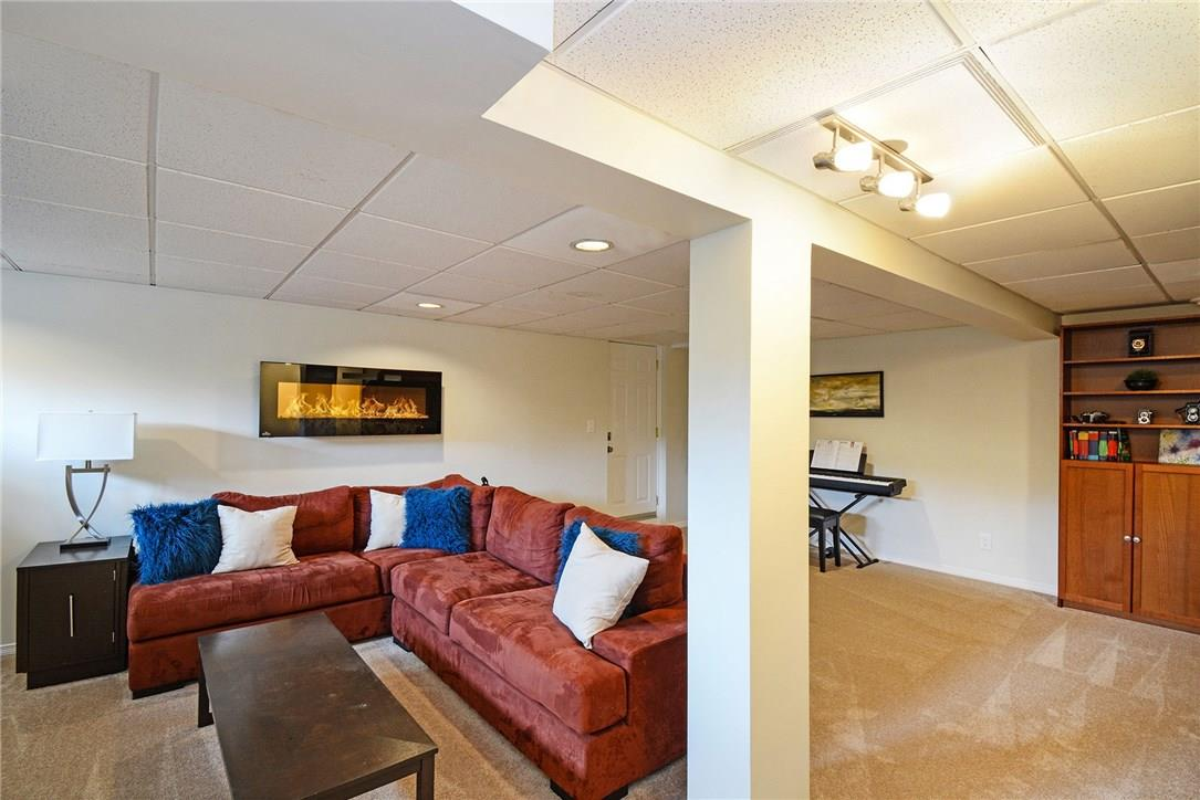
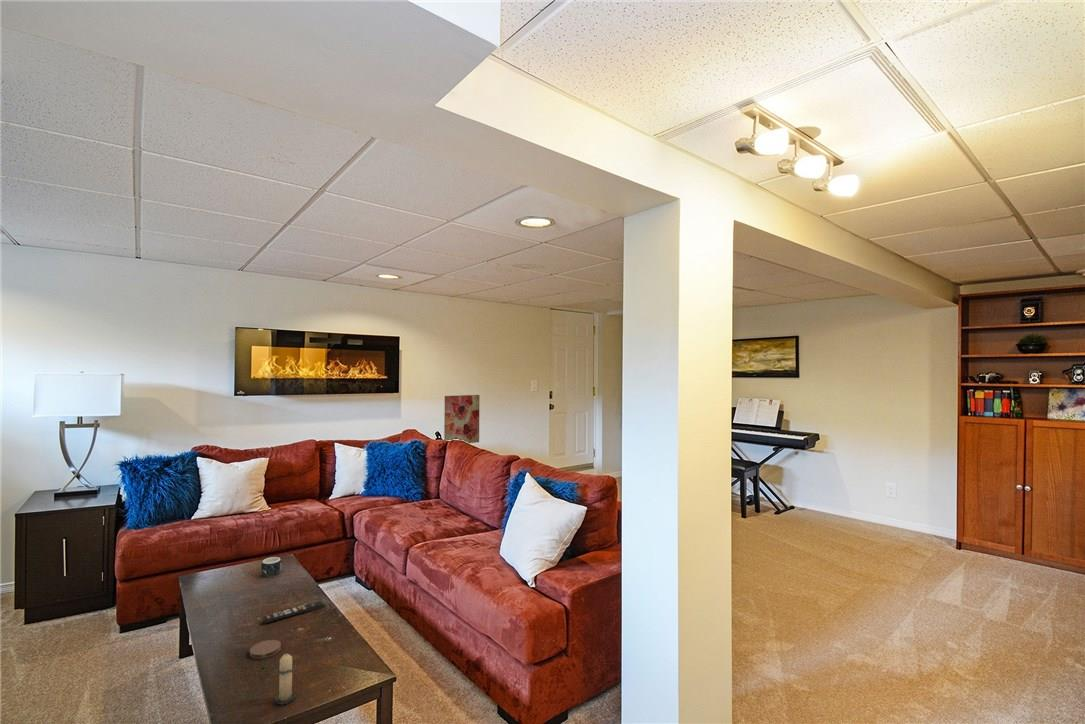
+ wall art [443,394,481,444]
+ coaster [249,639,282,660]
+ mug [260,556,282,578]
+ candle [274,653,298,705]
+ remote control [261,600,326,624]
